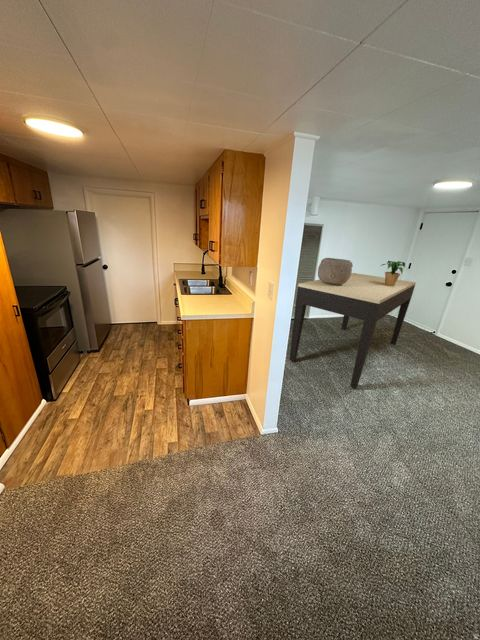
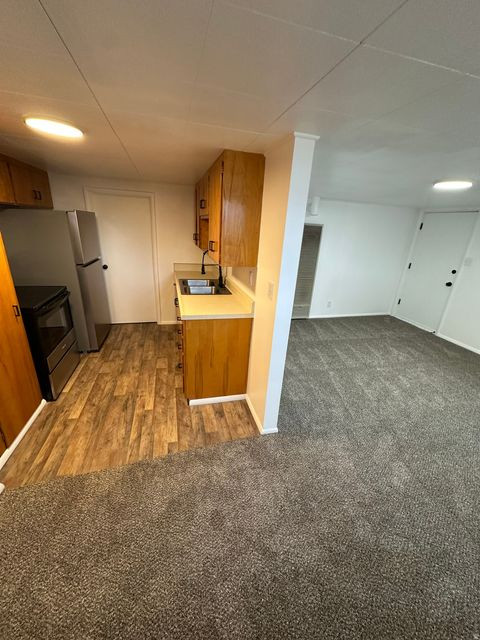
- ceramic pot [317,257,354,285]
- dining table [289,272,417,389]
- potted plant [380,260,408,286]
